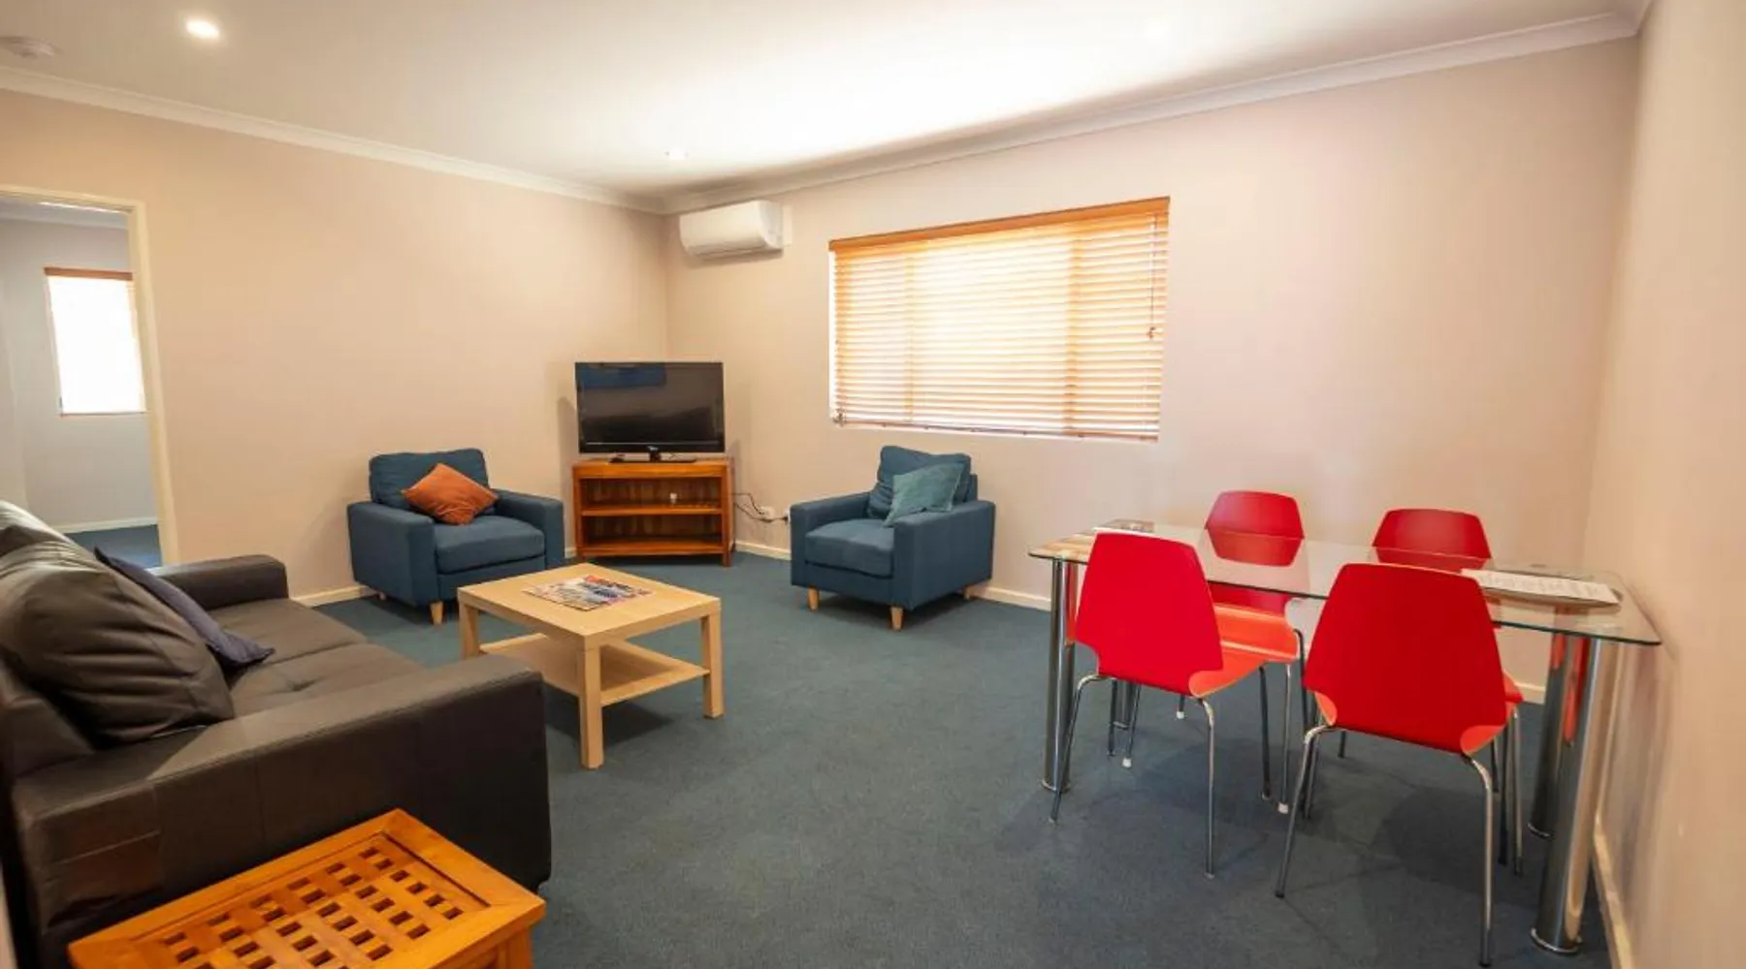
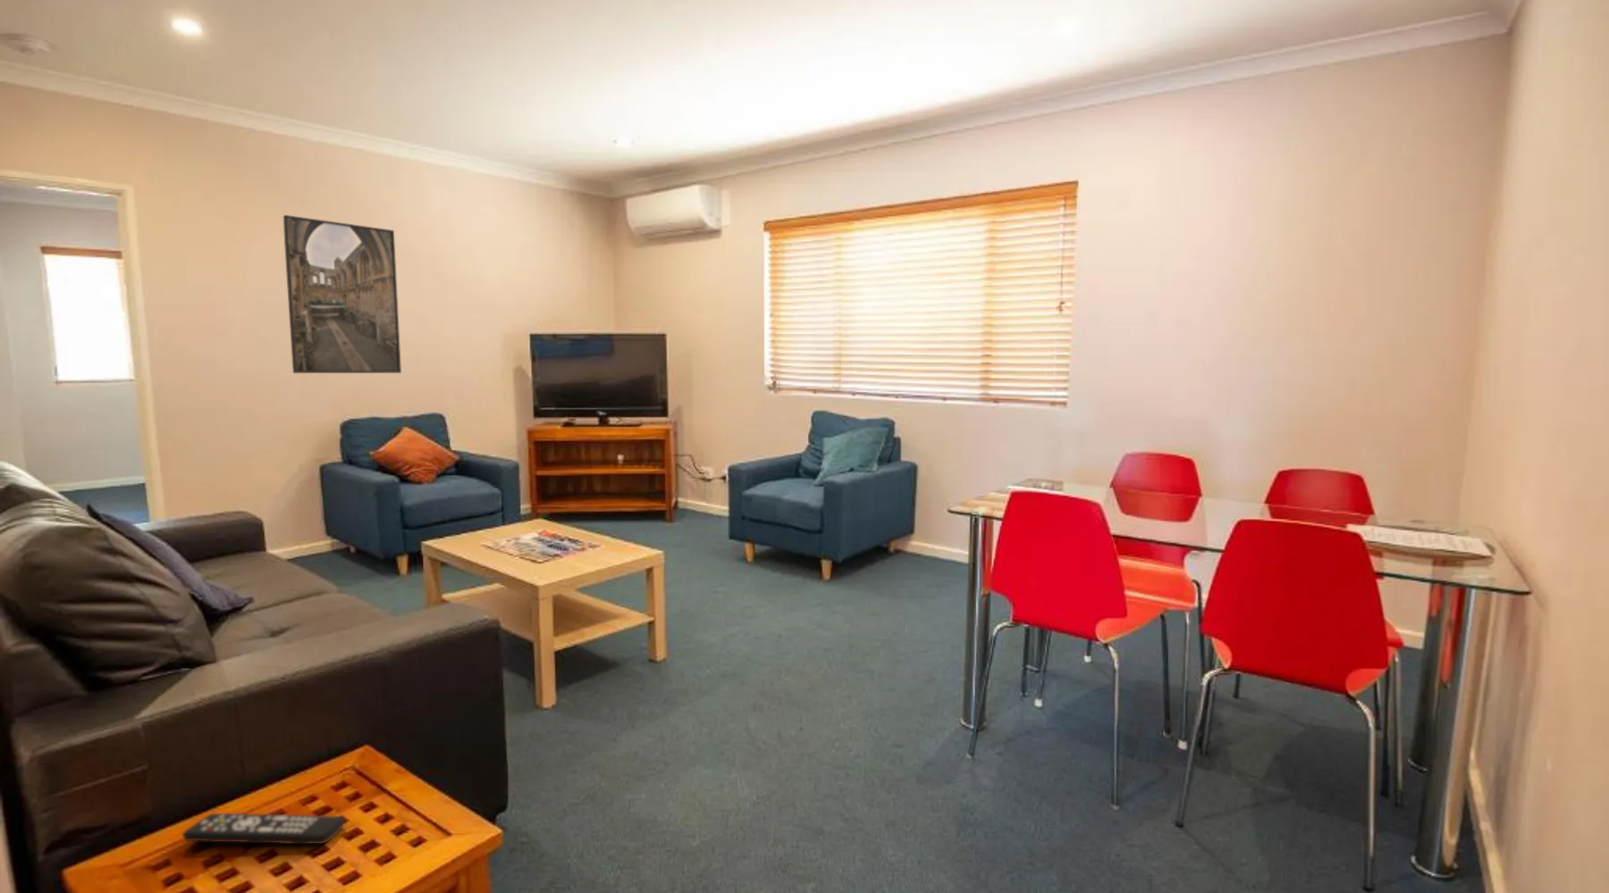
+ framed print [282,214,402,374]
+ remote control [182,813,346,845]
